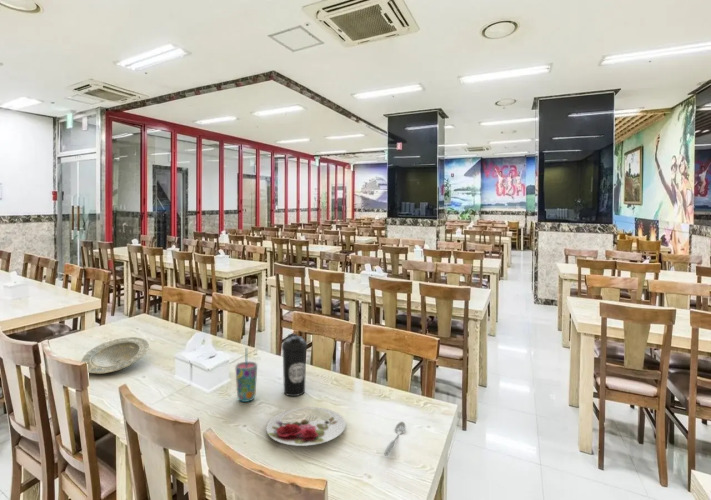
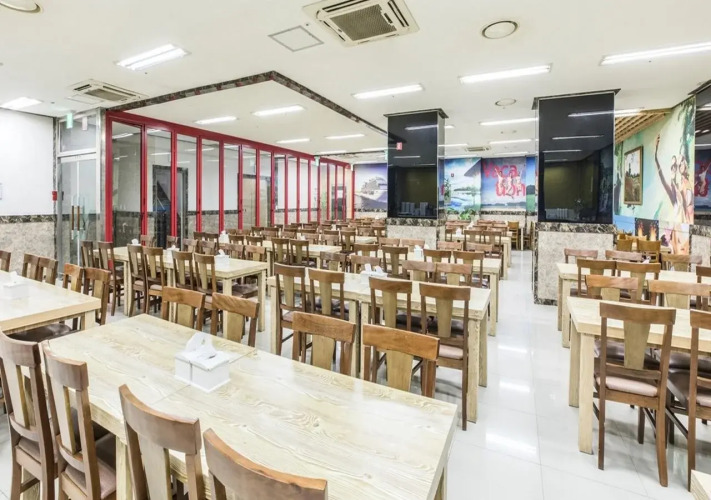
- plate [80,336,150,374]
- water bottle [281,333,308,397]
- plate [265,406,347,447]
- spoon [383,421,406,457]
- cup [234,347,258,403]
